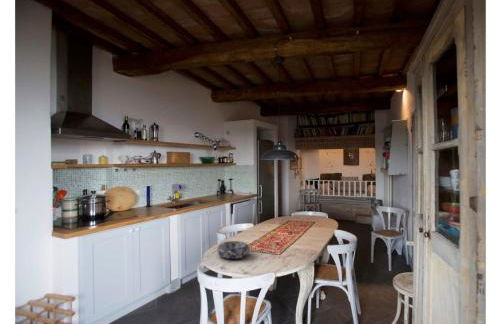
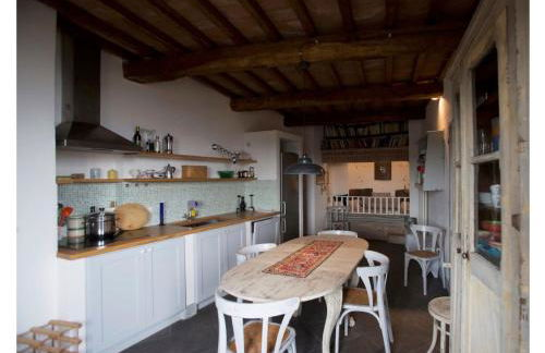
- decorative bowl [216,240,251,260]
